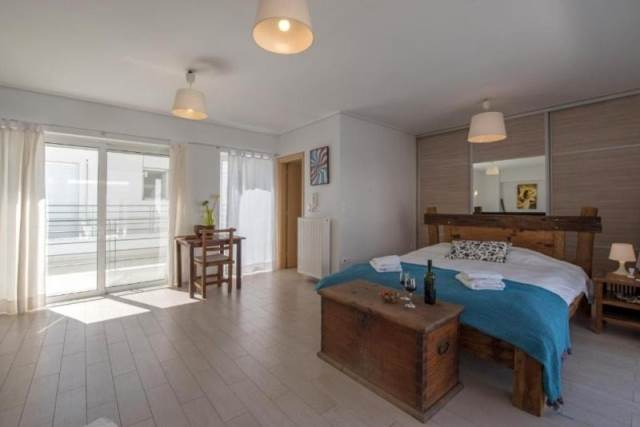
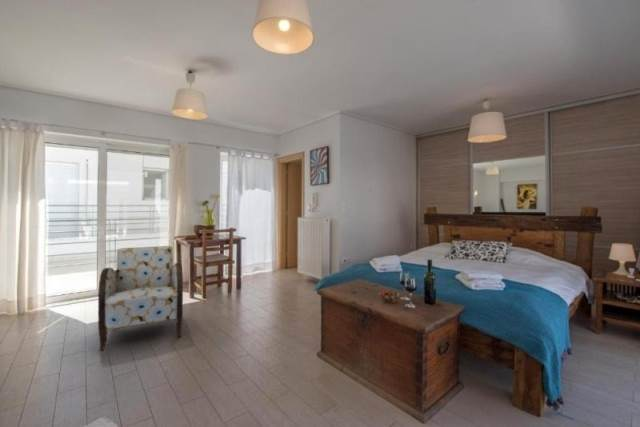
+ armchair [97,245,184,353]
